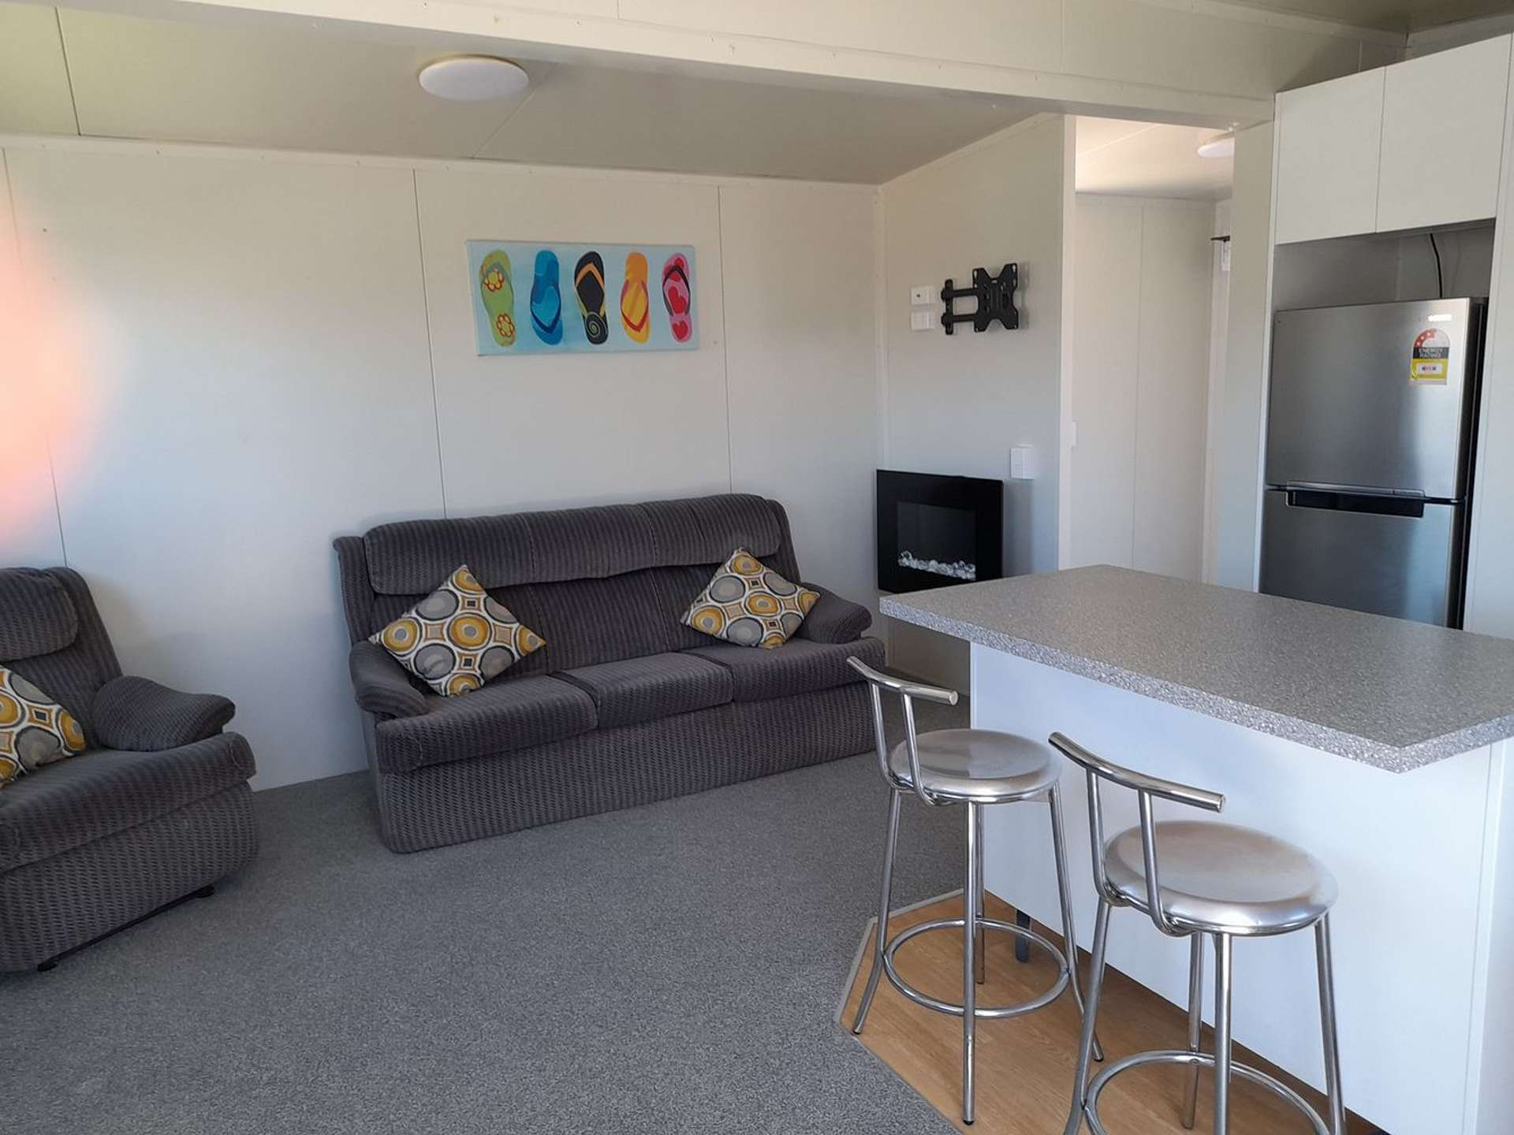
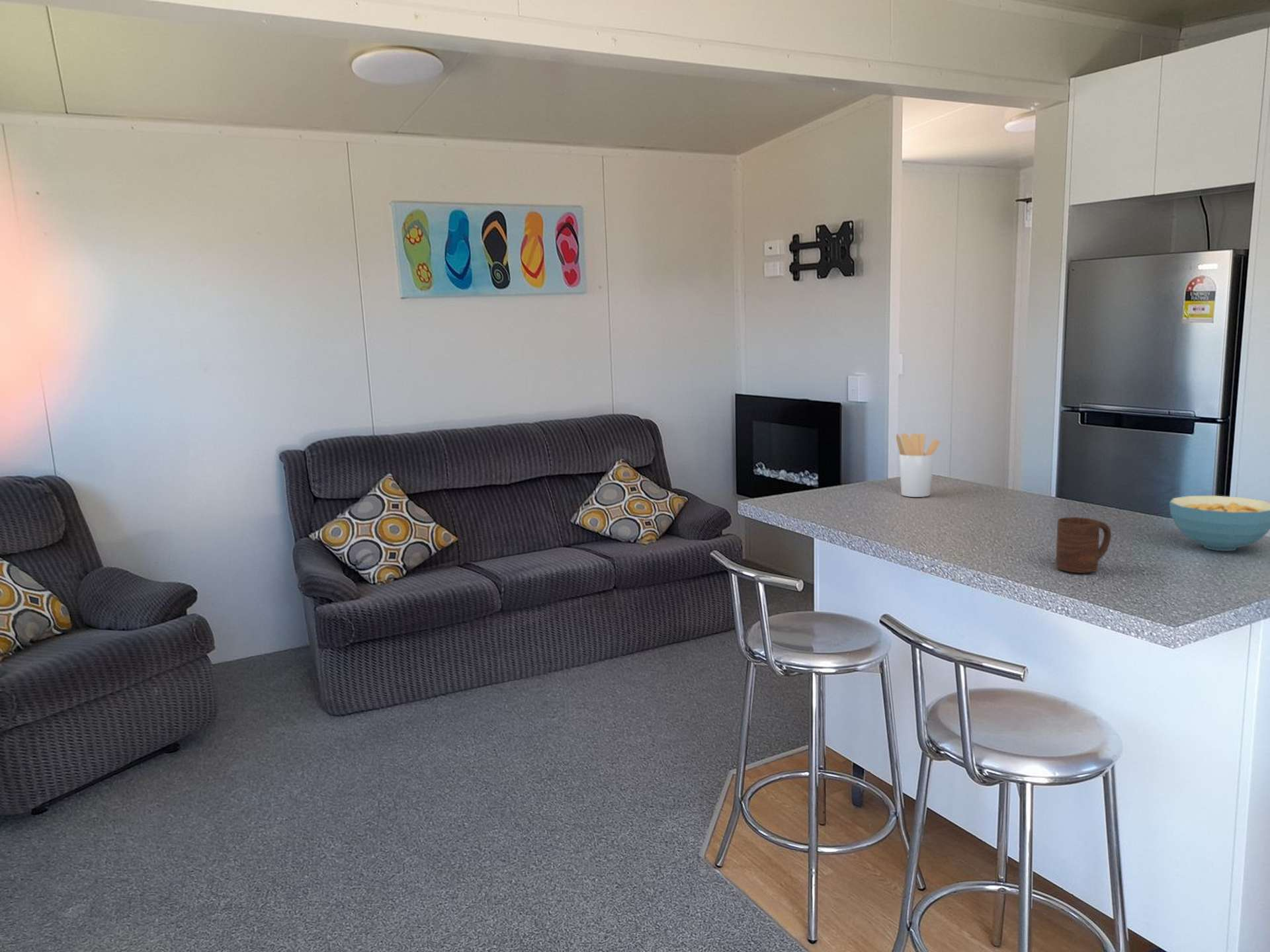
+ cup [1055,516,1112,574]
+ cereal bowl [1169,495,1270,551]
+ utensil holder [896,432,941,498]
